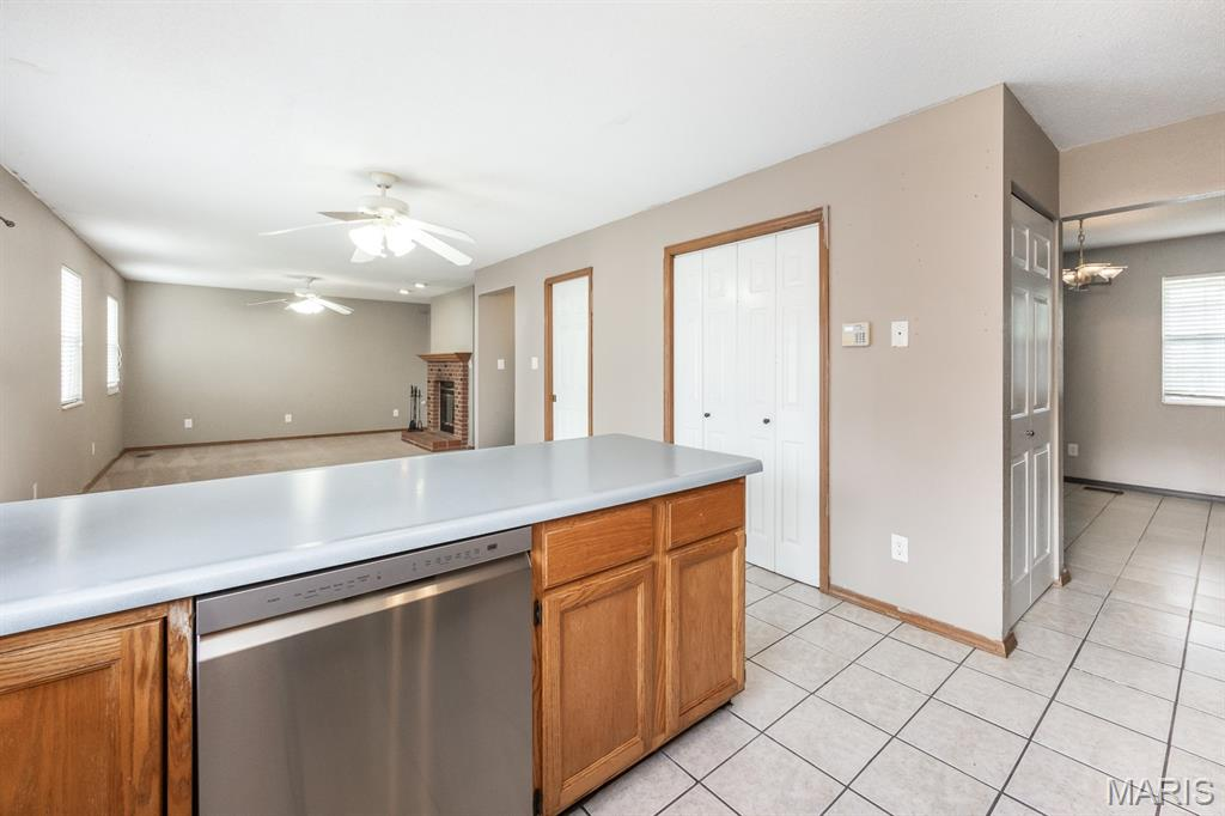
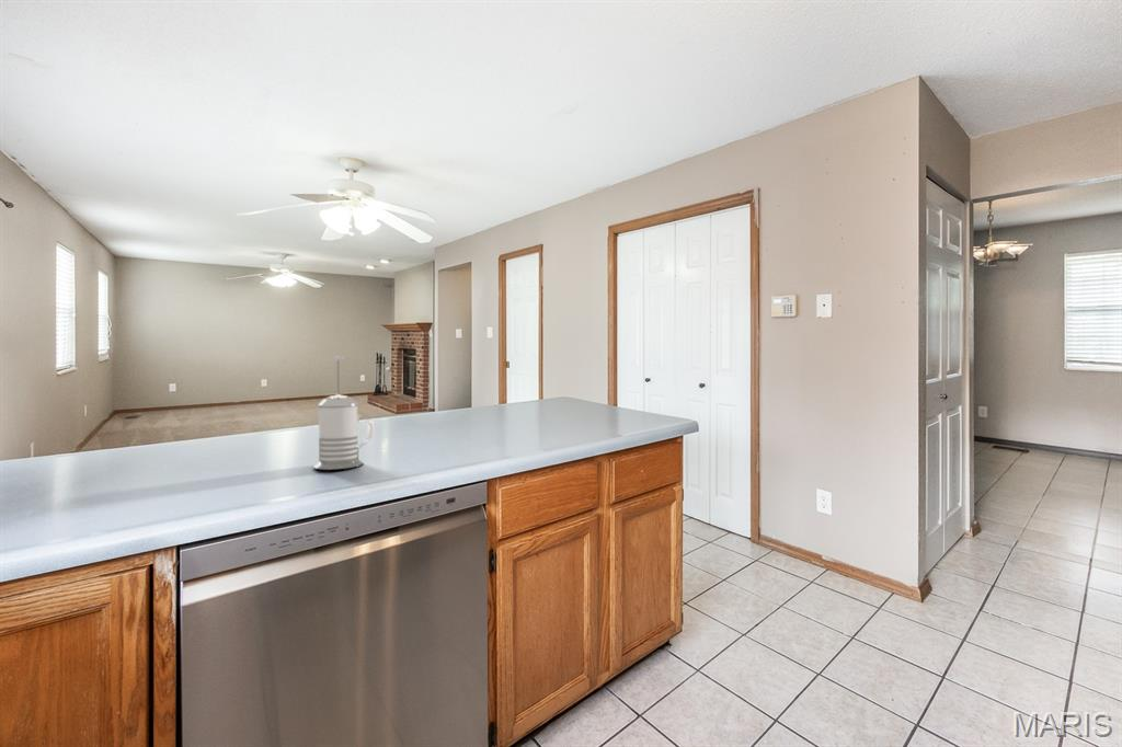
+ french press [312,355,374,471]
